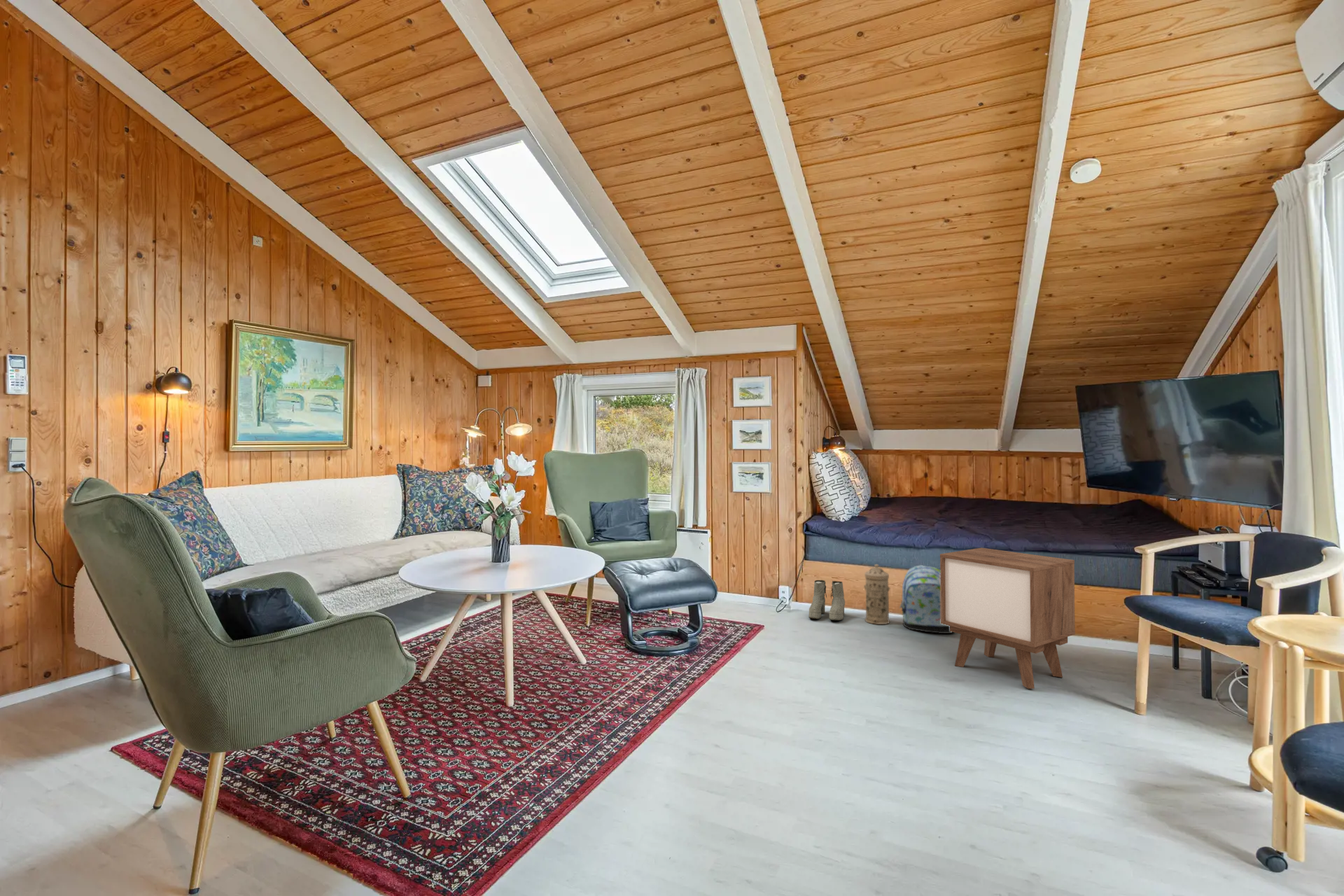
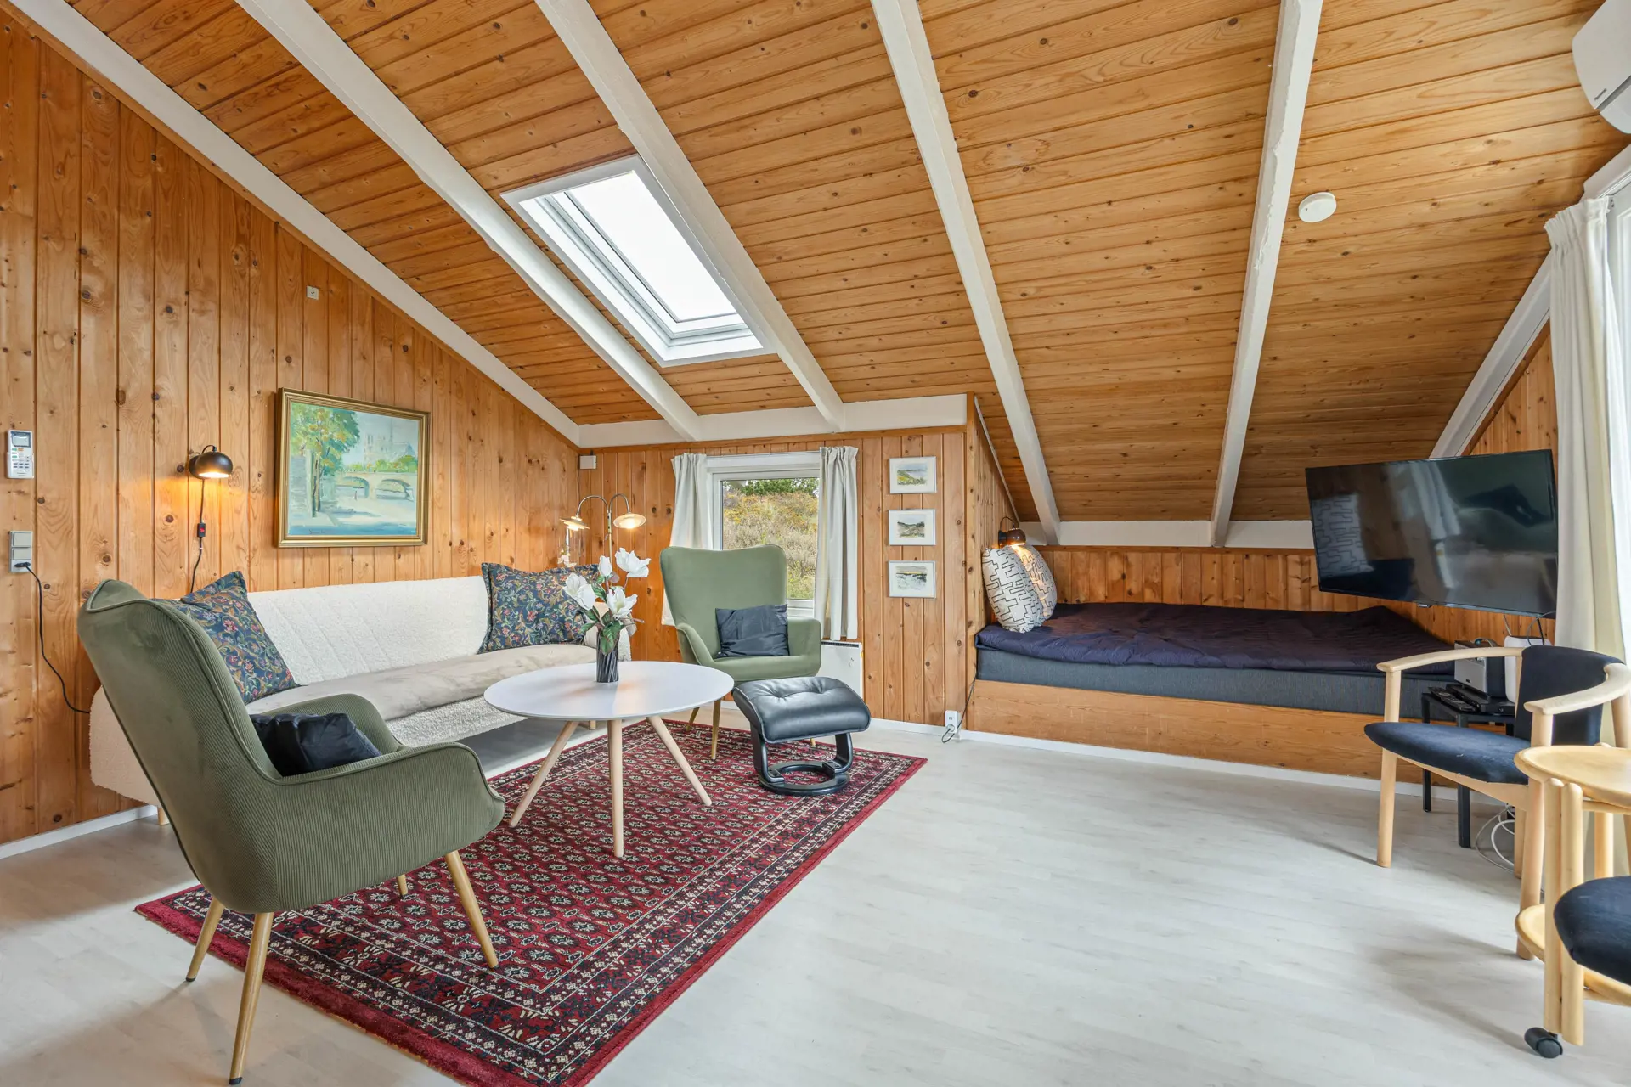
- nightstand [939,547,1076,689]
- water filter [863,563,891,625]
- boots [808,580,846,621]
- backpack [899,564,955,634]
